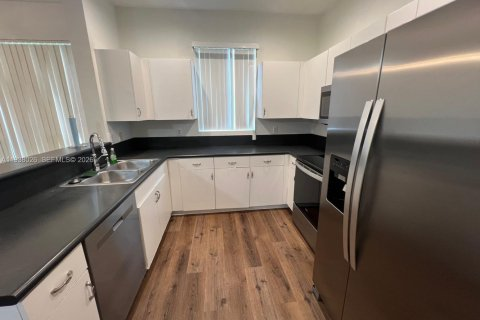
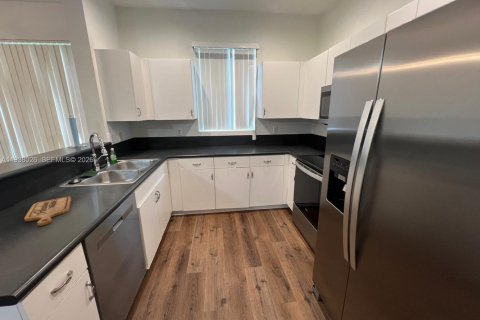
+ cutting board [23,196,72,227]
